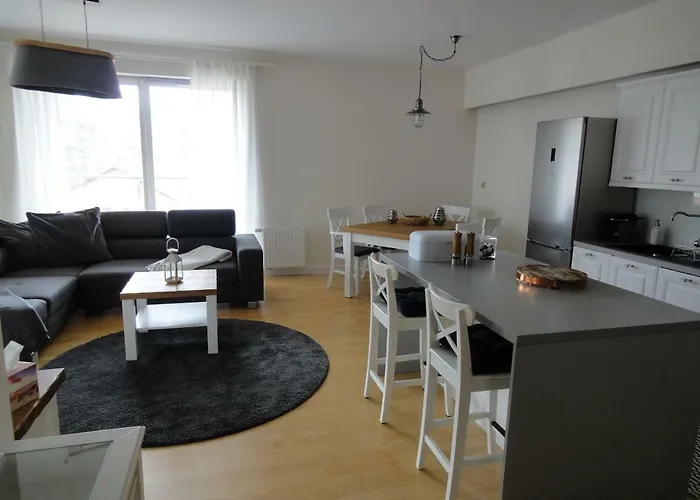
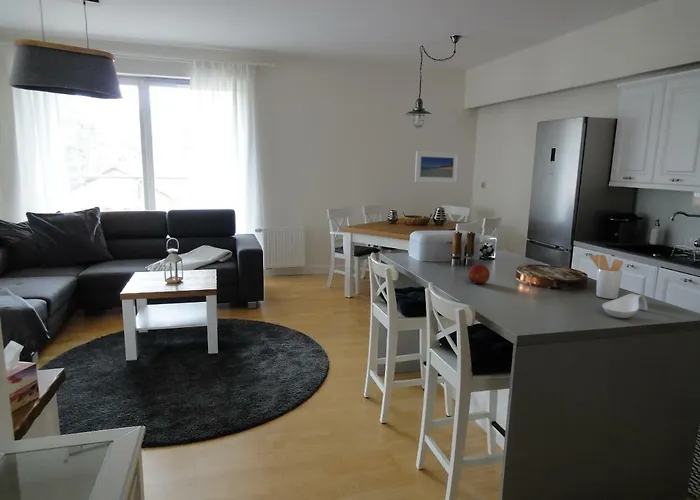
+ utensil holder [588,253,624,300]
+ fruit [467,263,491,285]
+ spoon rest [601,292,649,319]
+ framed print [414,150,460,184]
